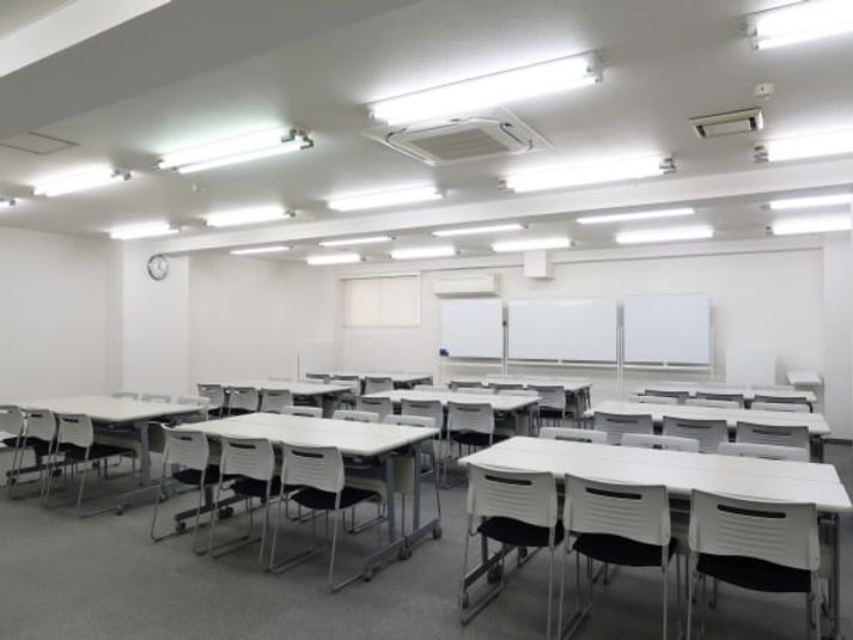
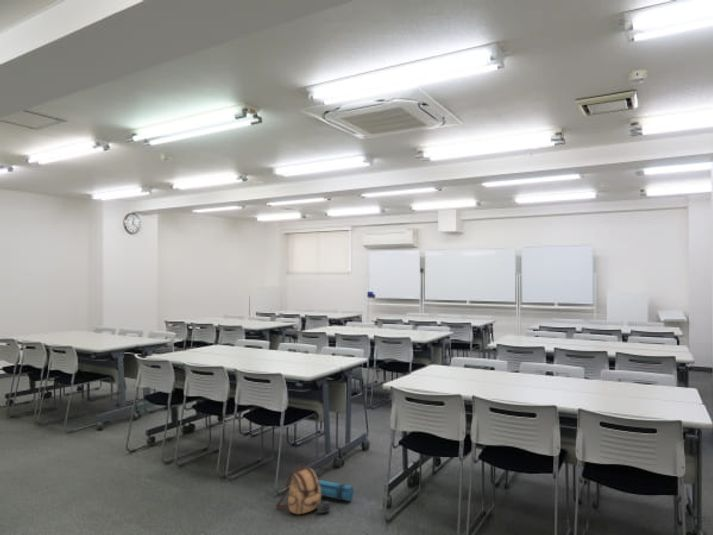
+ backpack [276,462,355,515]
